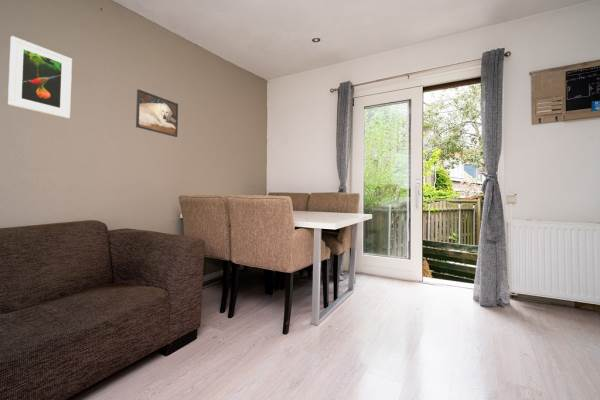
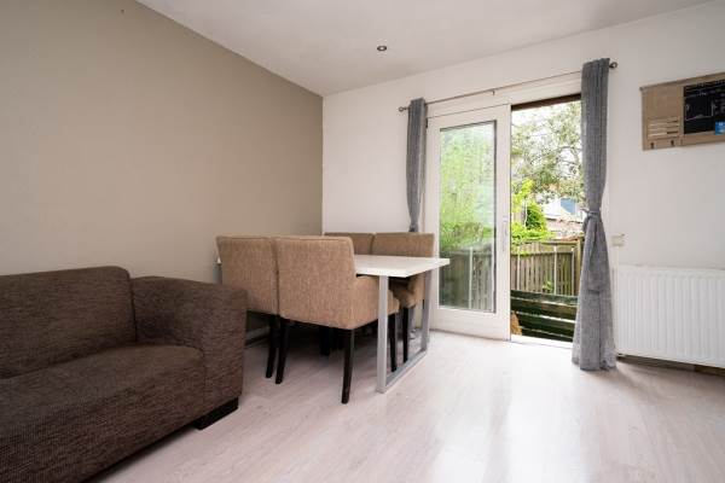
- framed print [7,35,73,119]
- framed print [135,88,179,138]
